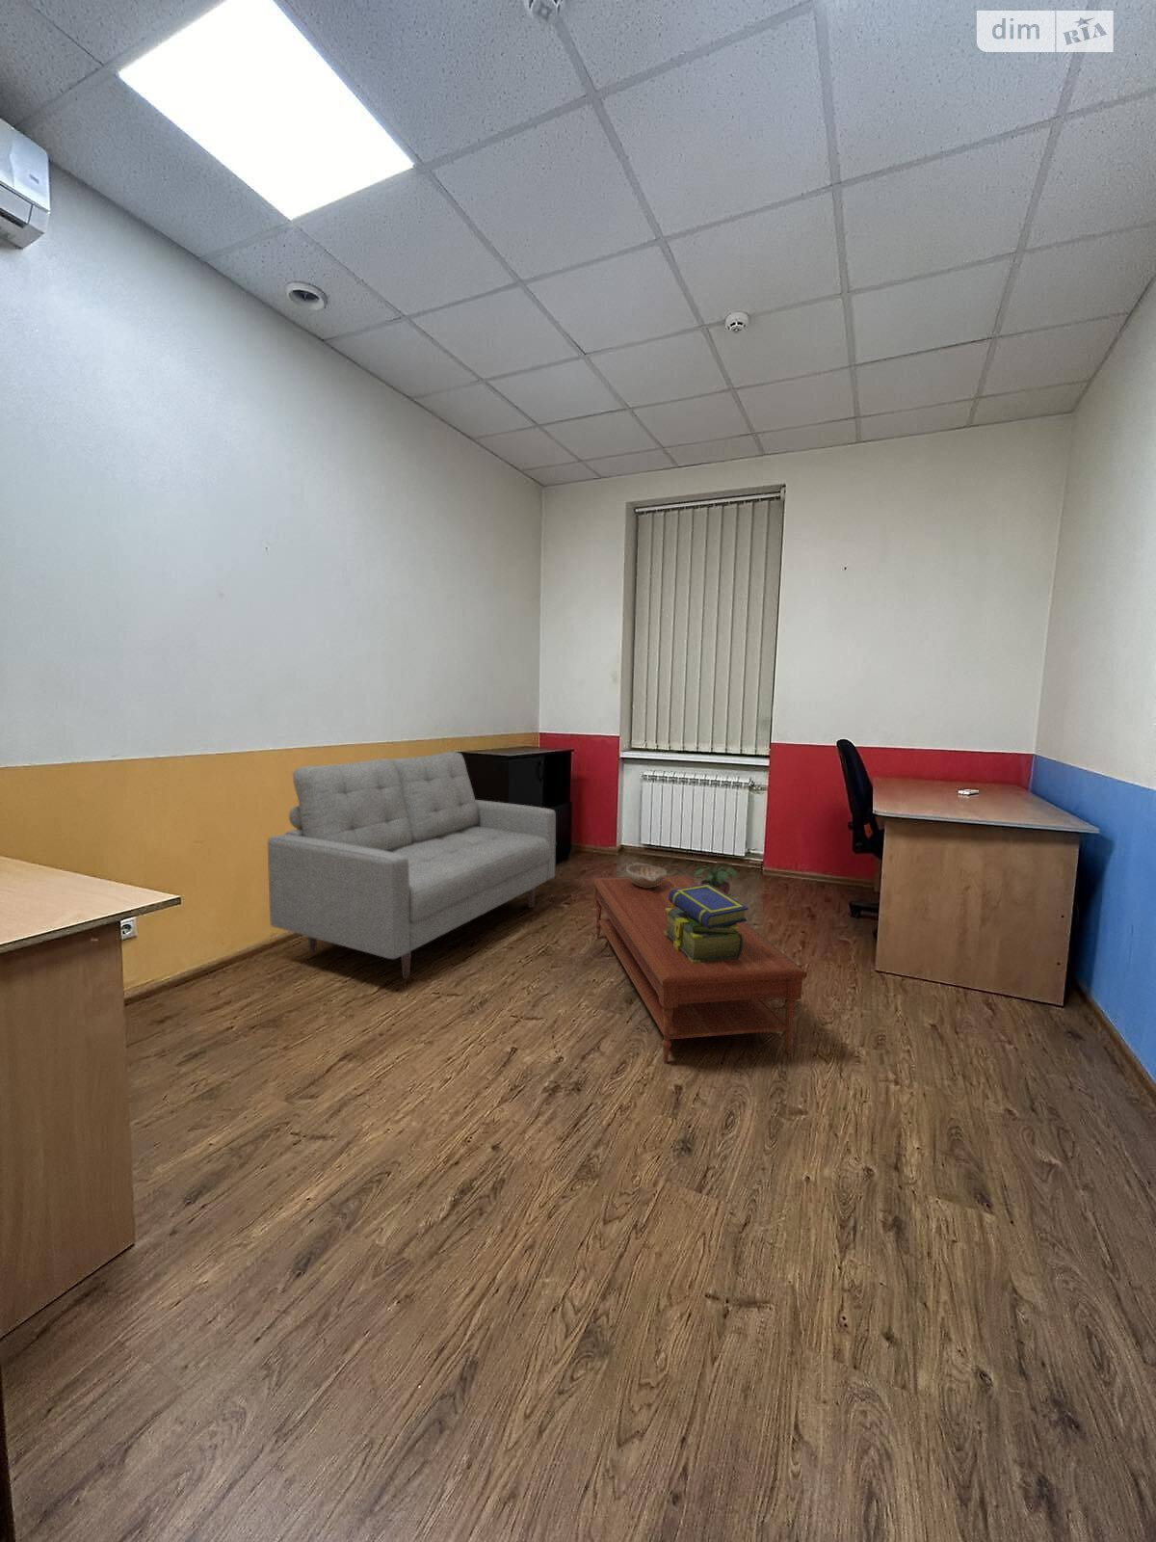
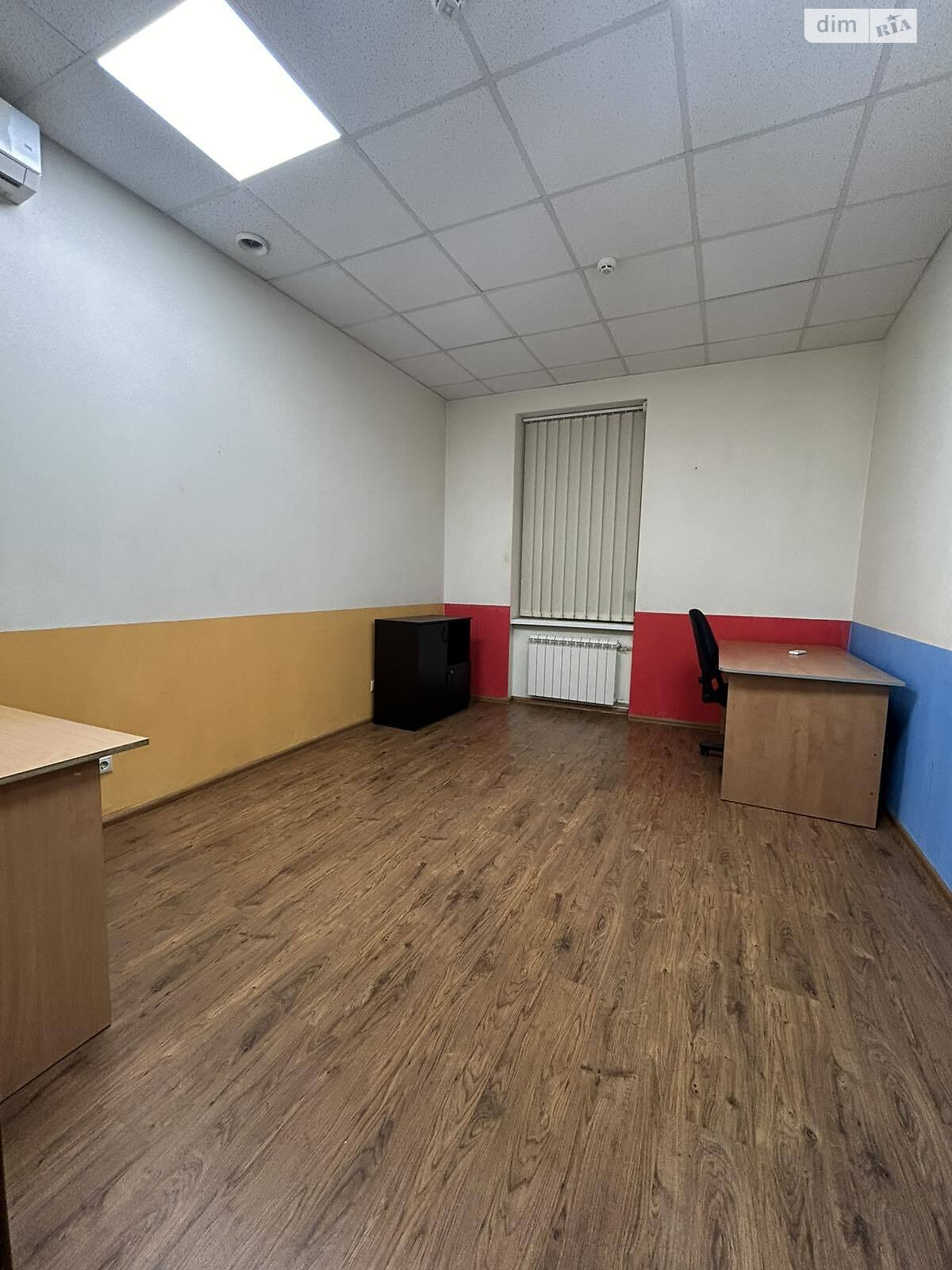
- coffee table [590,874,807,1065]
- decorative bowl [625,862,668,888]
- potted plant [692,864,738,896]
- stack of books [664,884,749,963]
- sofa [267,750,557,980]
